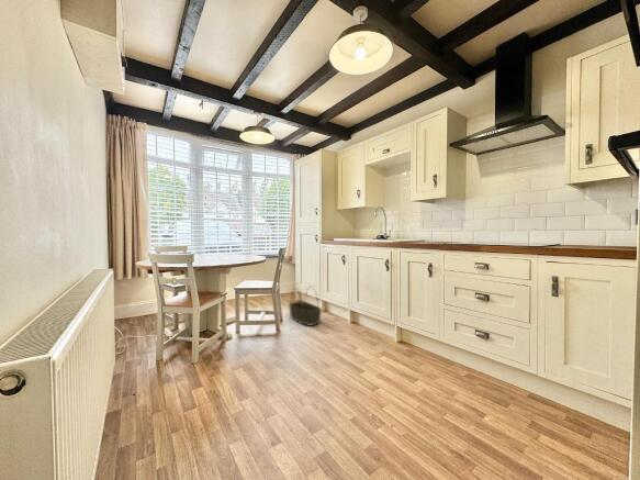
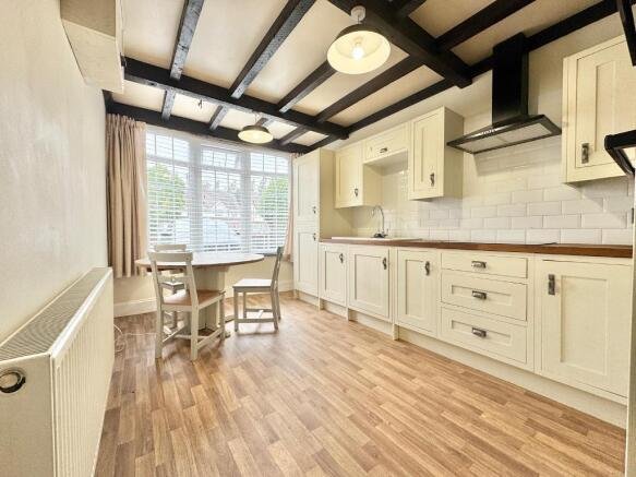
- basket [288,286,323,327]
